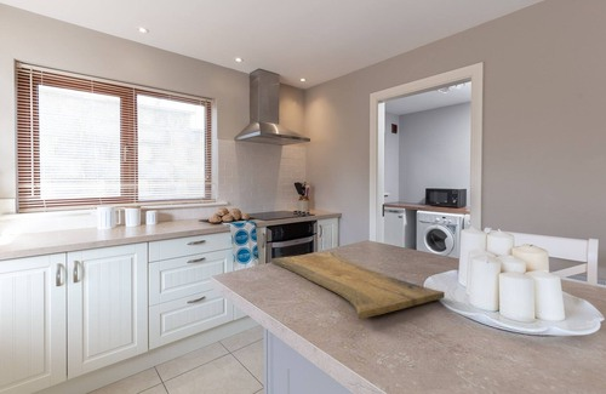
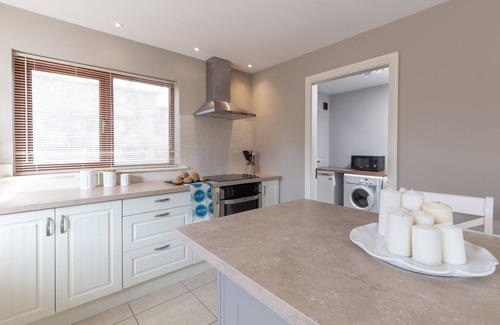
- cutting board [270,251,446,320]
